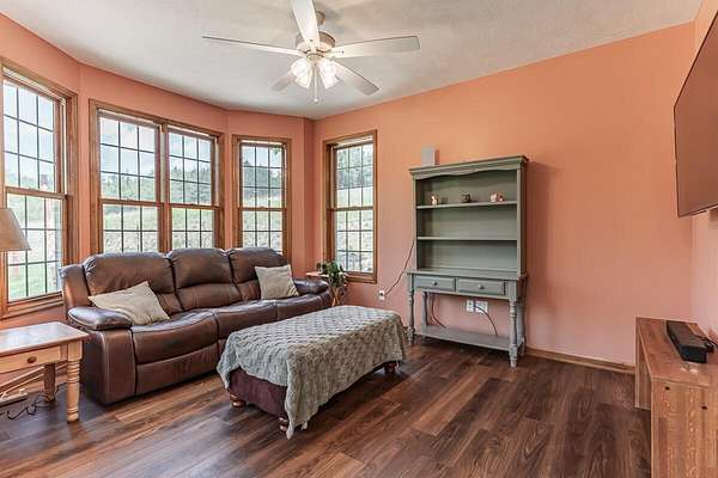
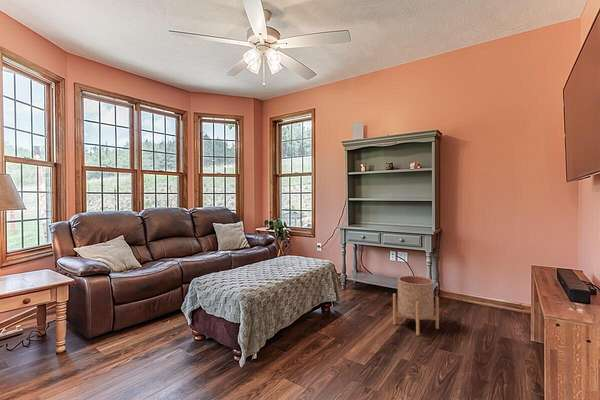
+ planter [392,275,440,336]
